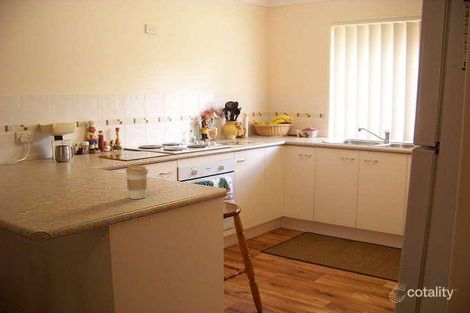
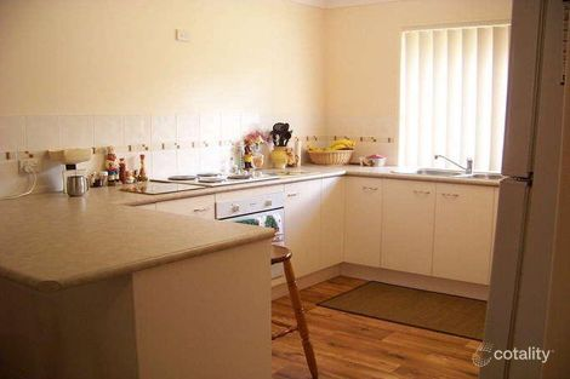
- coffee cup [124,164,149,200]
